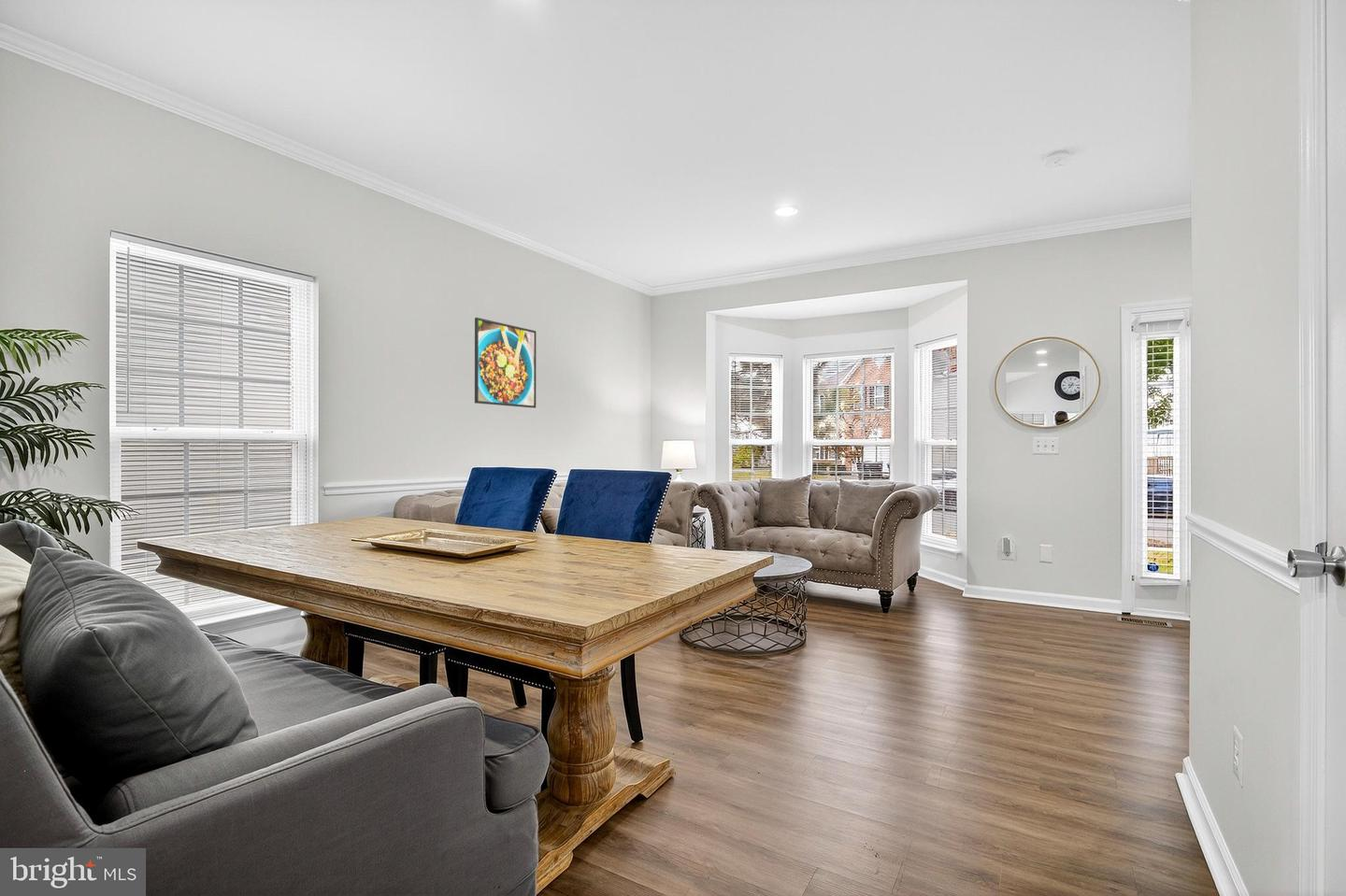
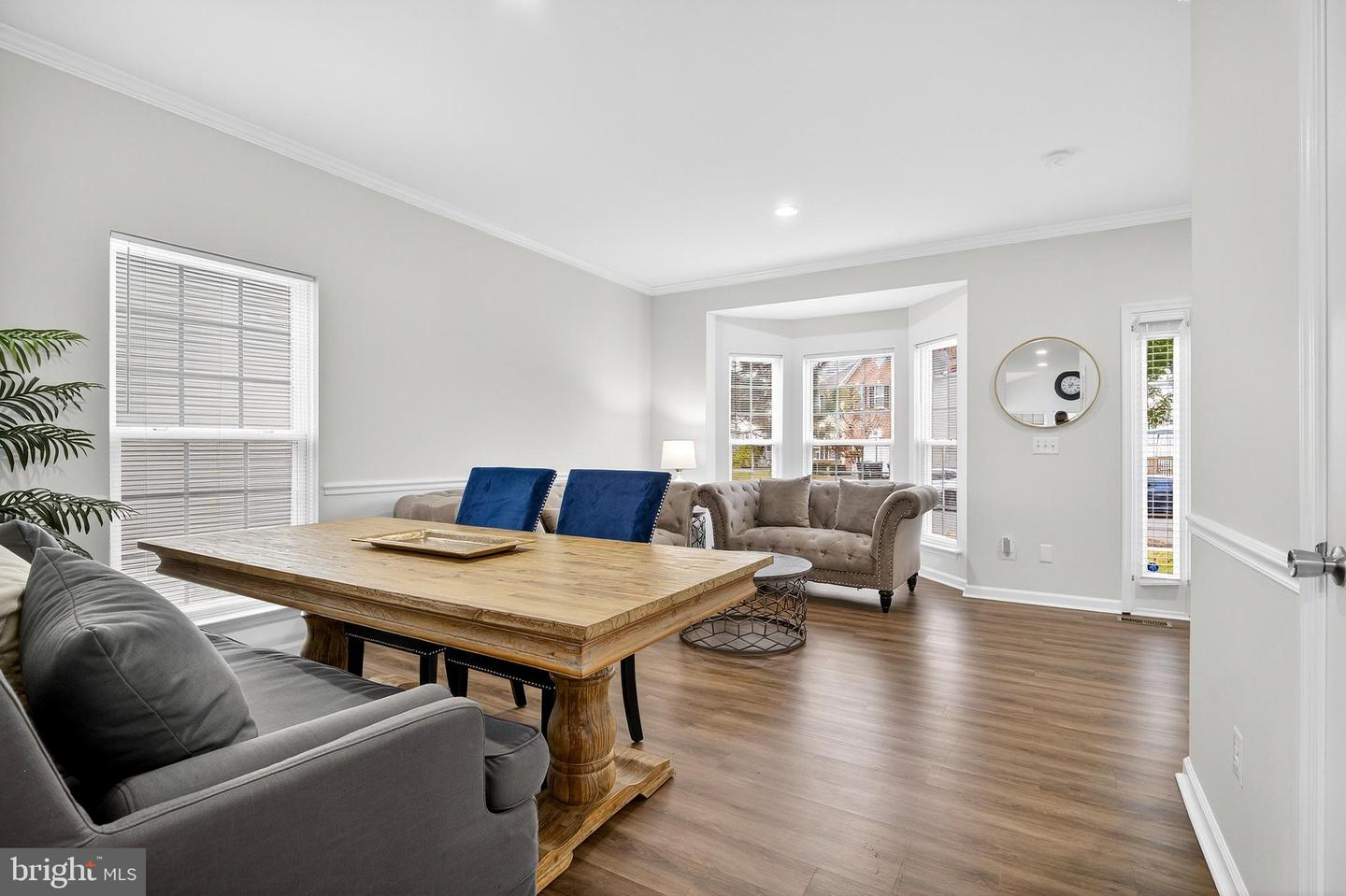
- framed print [474,317,537,409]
